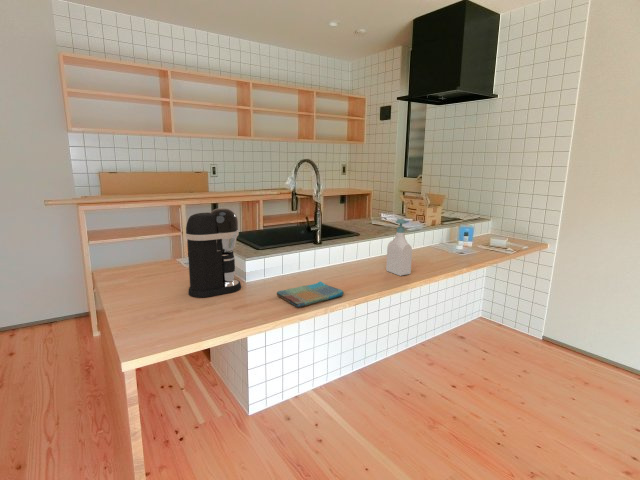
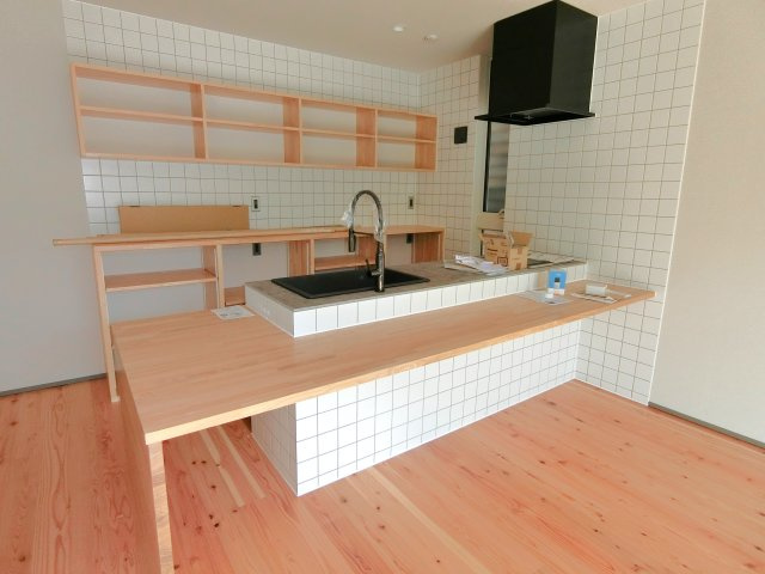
- soap bottle [385,218,413,277]
- dish towel [276,280,345,308]
- coffee maker [185,207,242,298]
